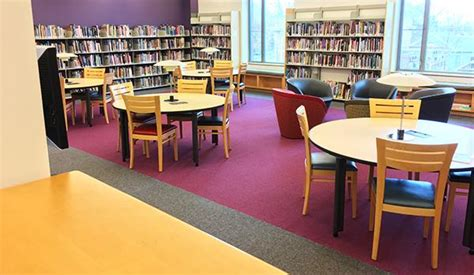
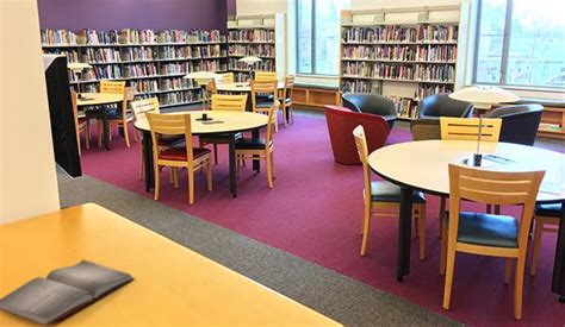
+ hardback book [0,258,136,327]
